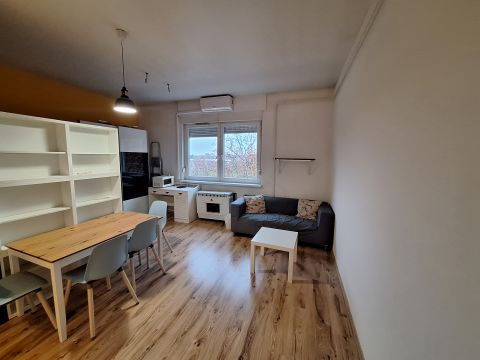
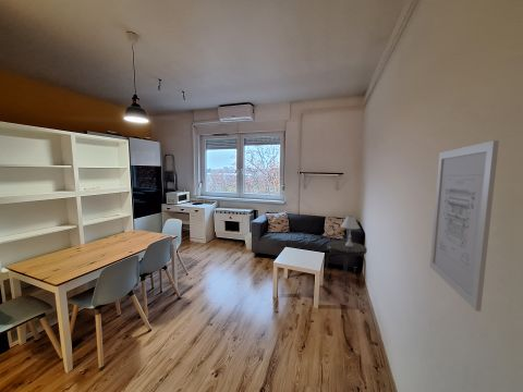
+ wall art [429,139,500,313]
+ table lamp [340,215,361,247]
+ side table [325,240,368,292]
